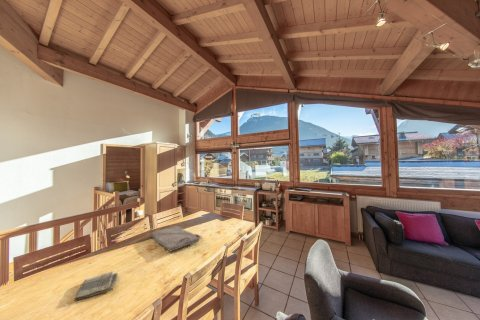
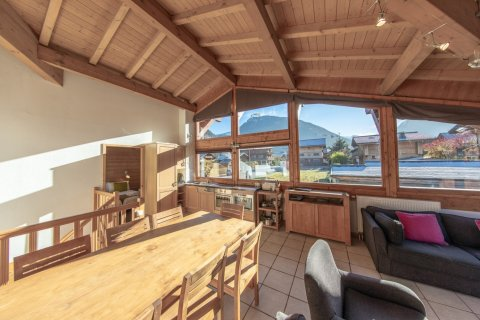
- serving tray [150,225,202,252]
- dish towel [73,270,119,302]
